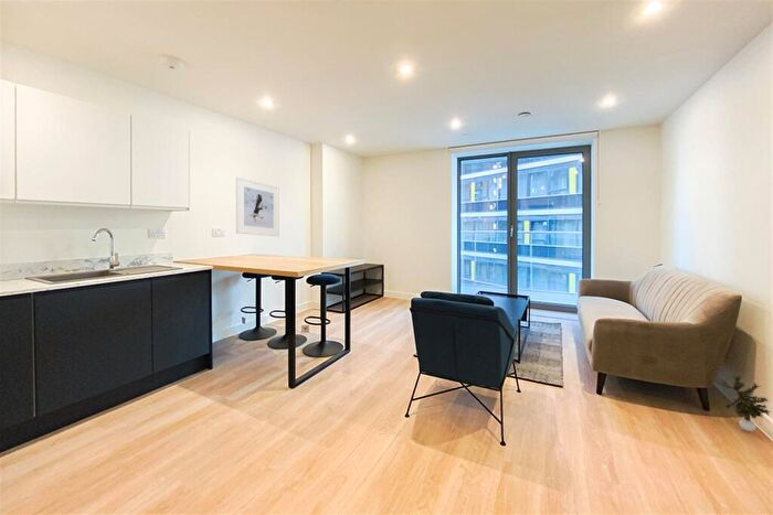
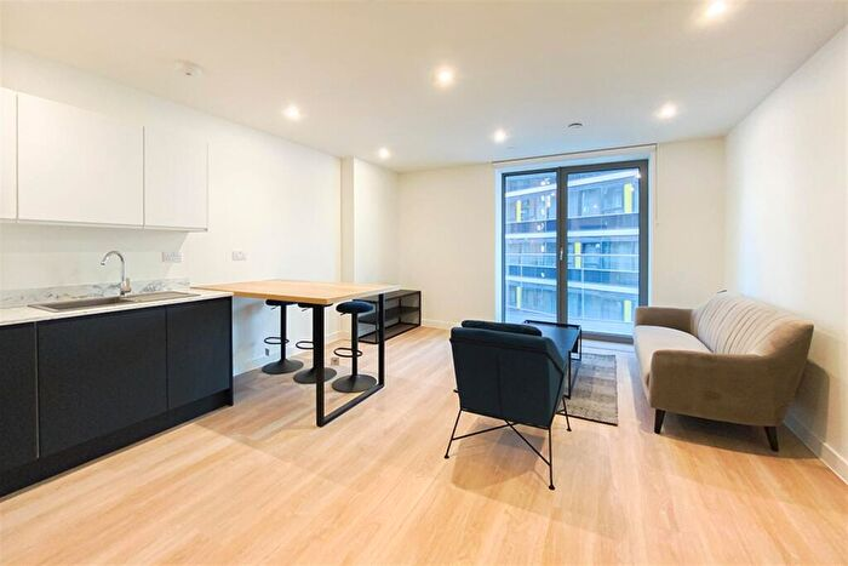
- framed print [235,175,280,237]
- potted plant [714,373,770,432]
